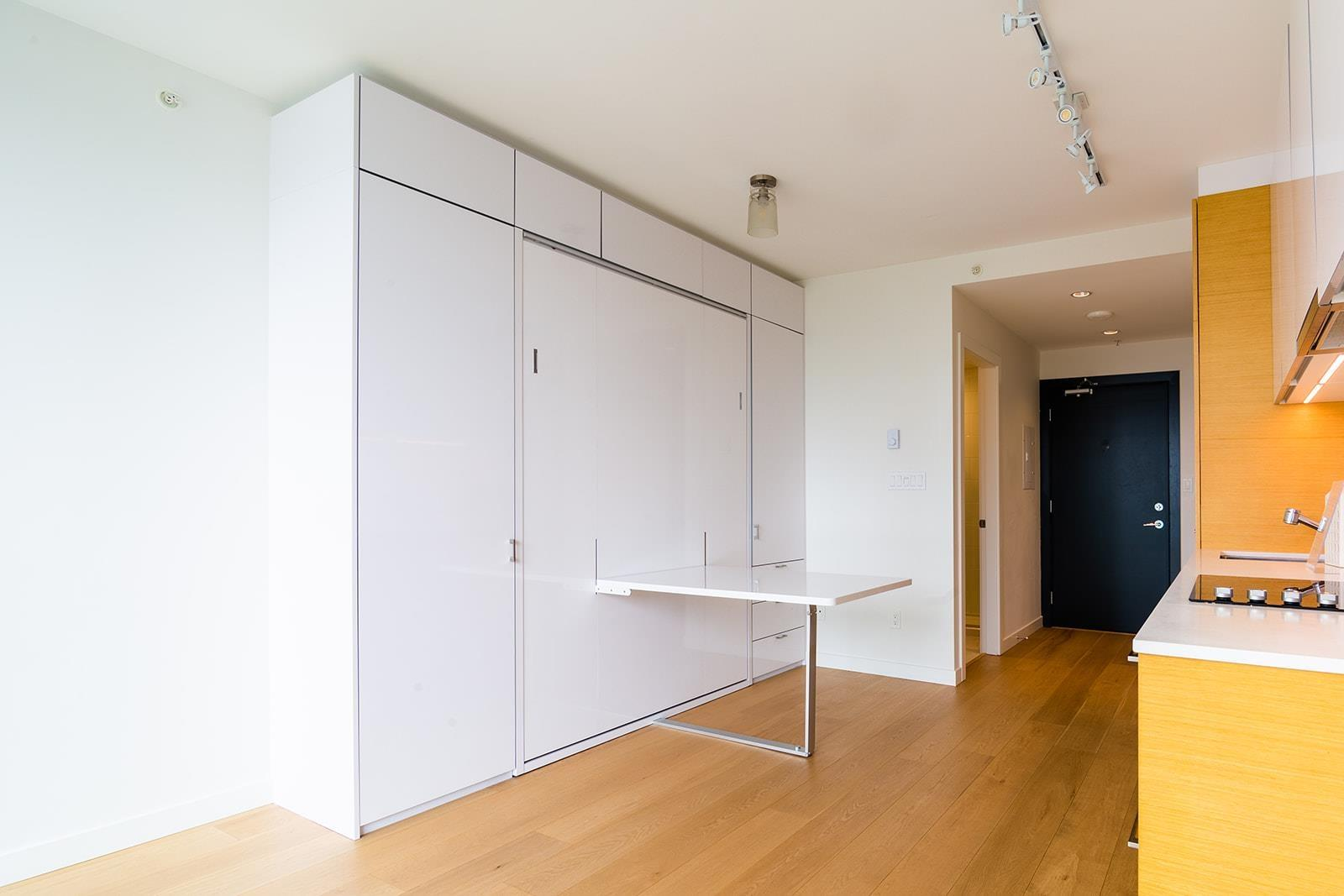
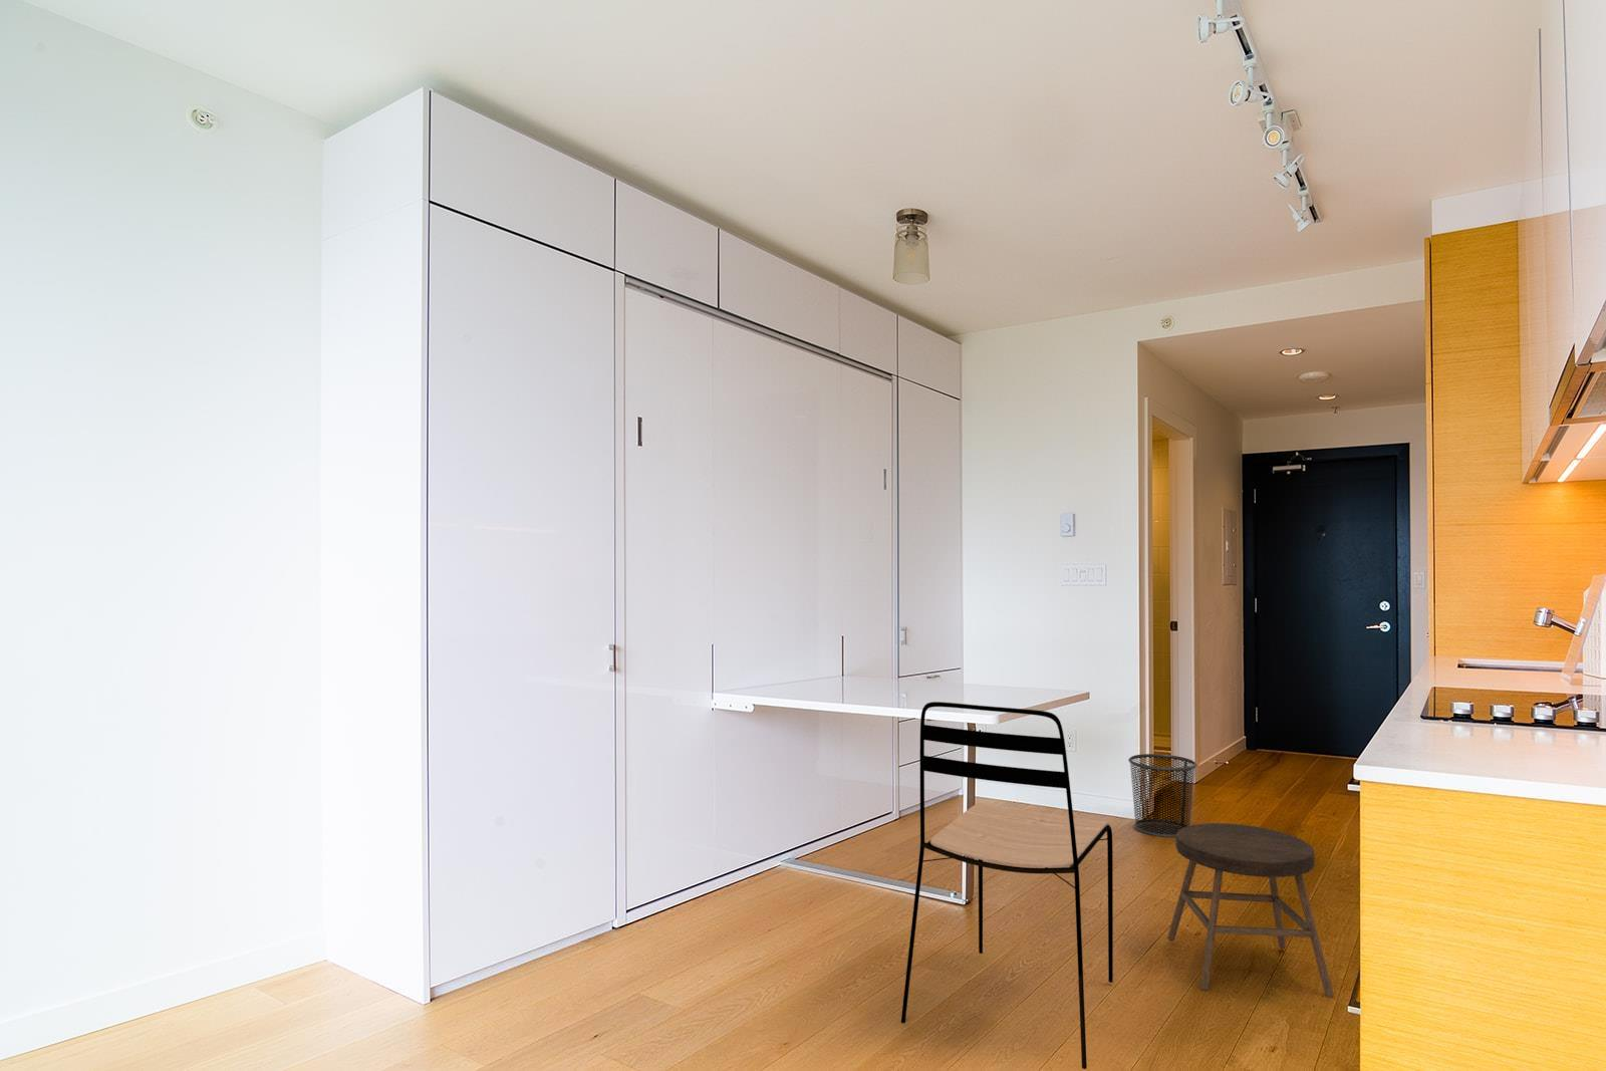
+ dining chair [900,700,1114,1070]
+ waste bin [1127,753,1199,838]
+ stool [1166,822,1335,999]
